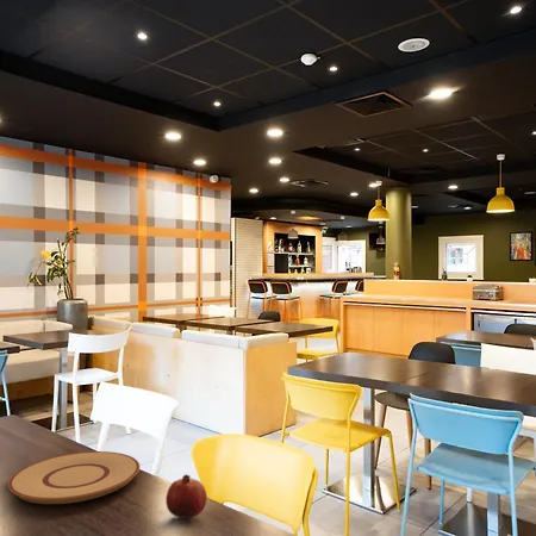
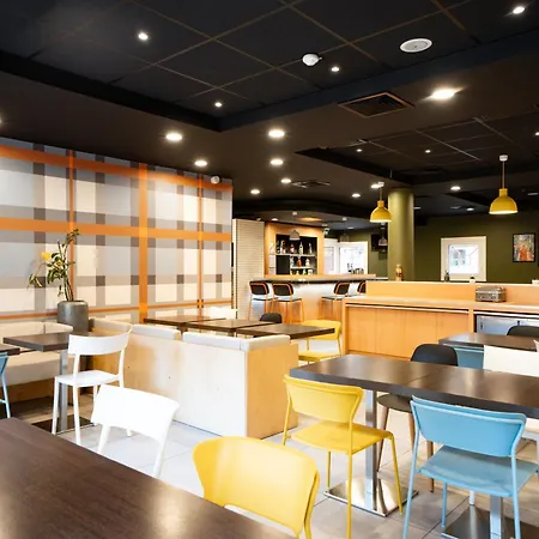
- fruit [164,473,208,519]
- plate [7,450,141,505]
